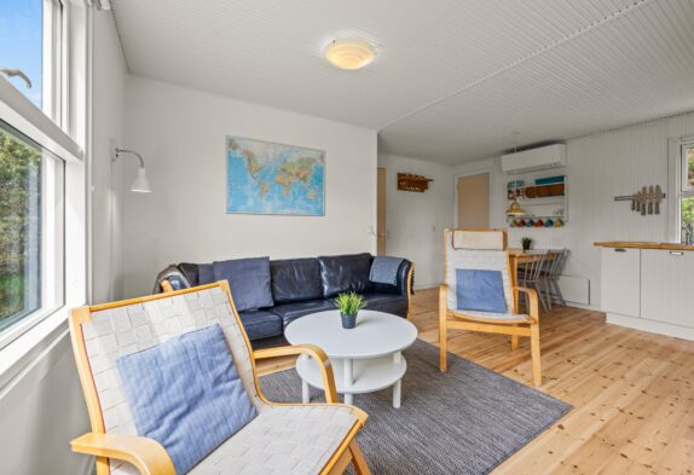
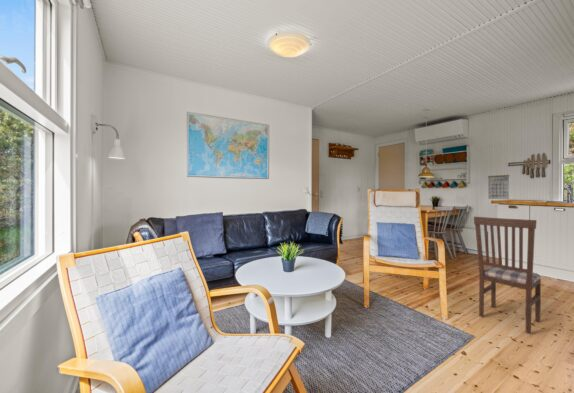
+ dining chair [473,216,542,334]
+ calendar [487,174,510,200]
